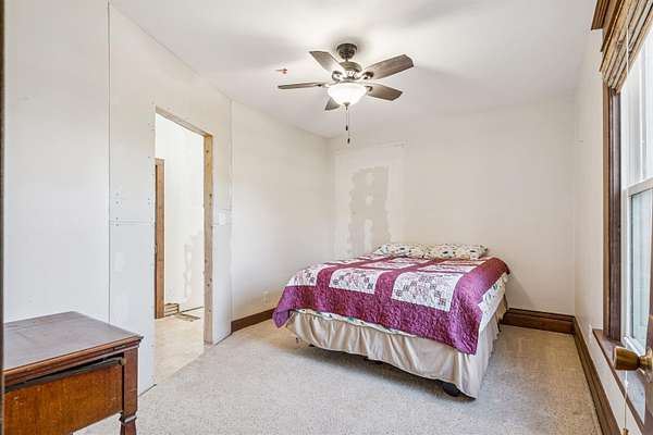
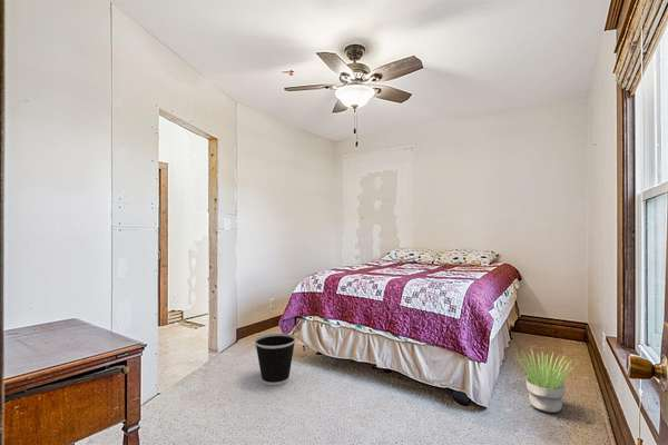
+ potted plant [513,349,579,414]
+ wastebasket [254,333,297,387]
